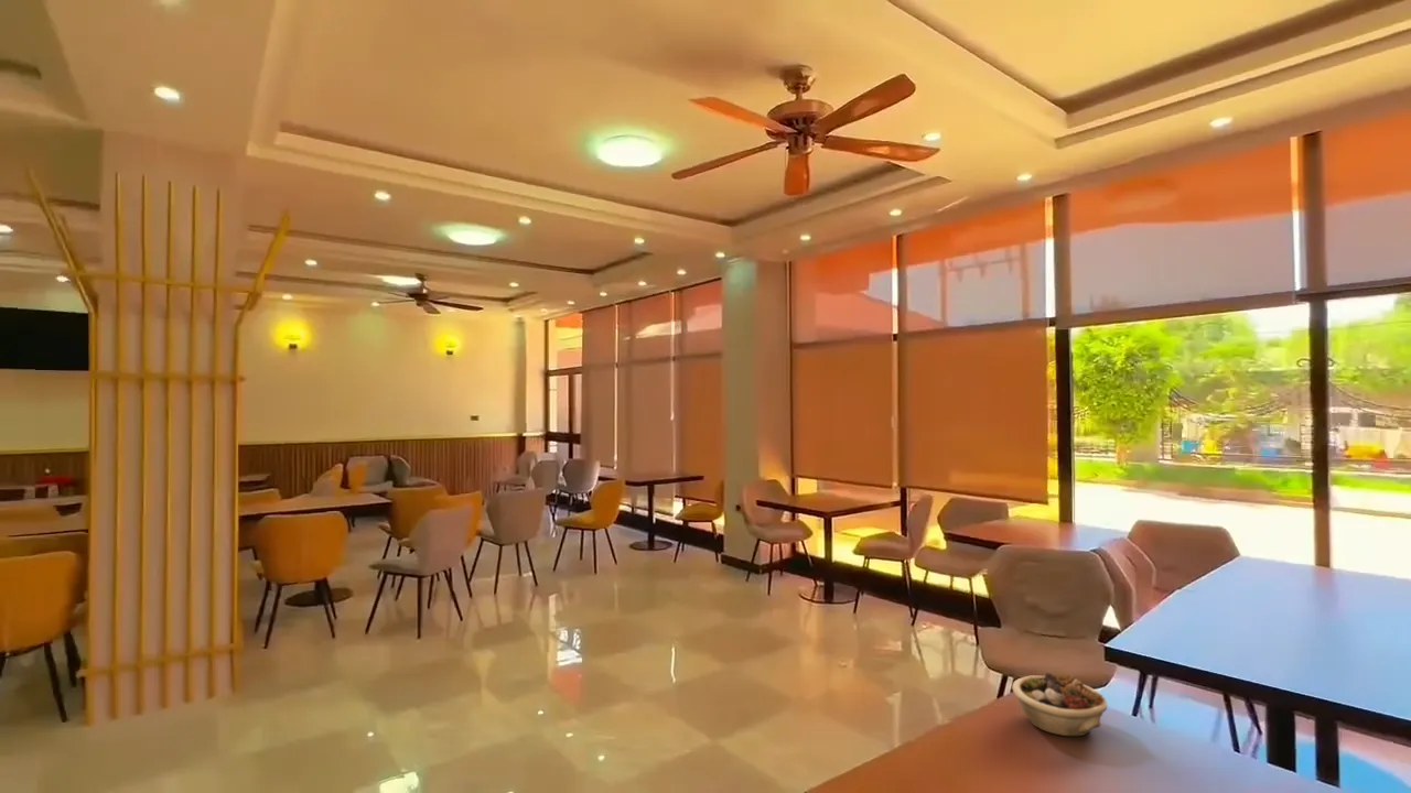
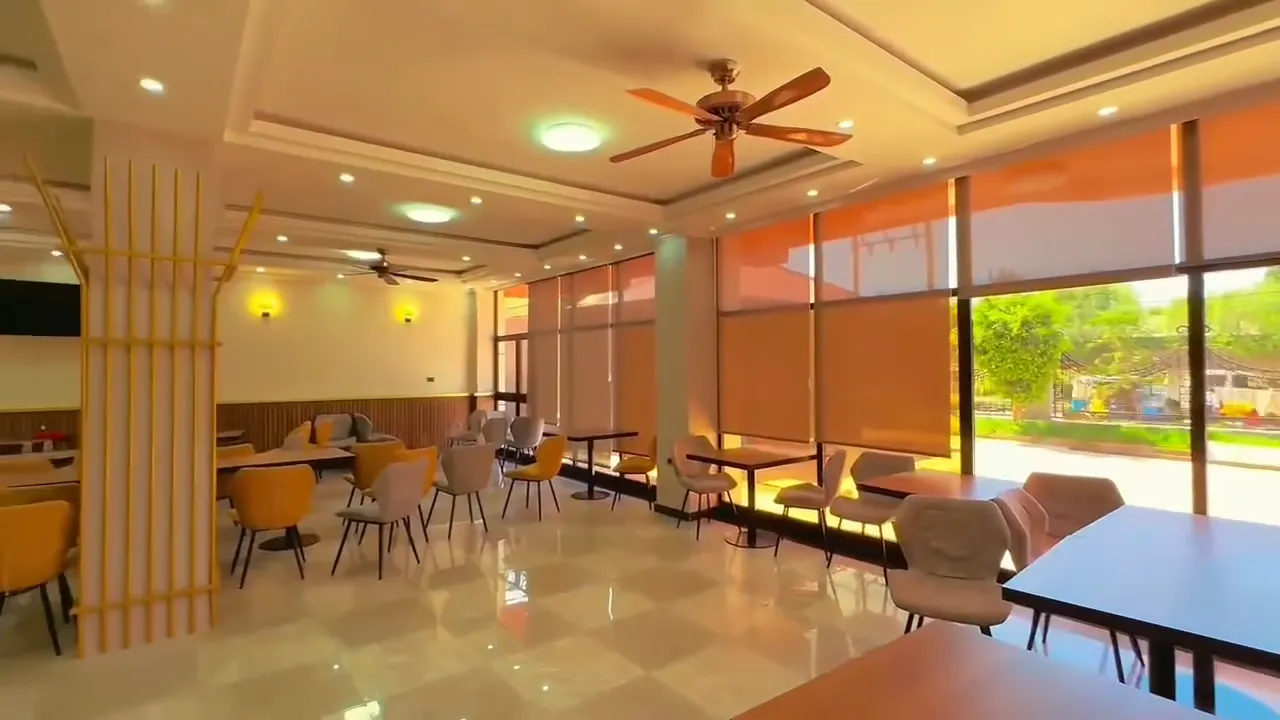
- succulent planter [1011,672,1108,737]
